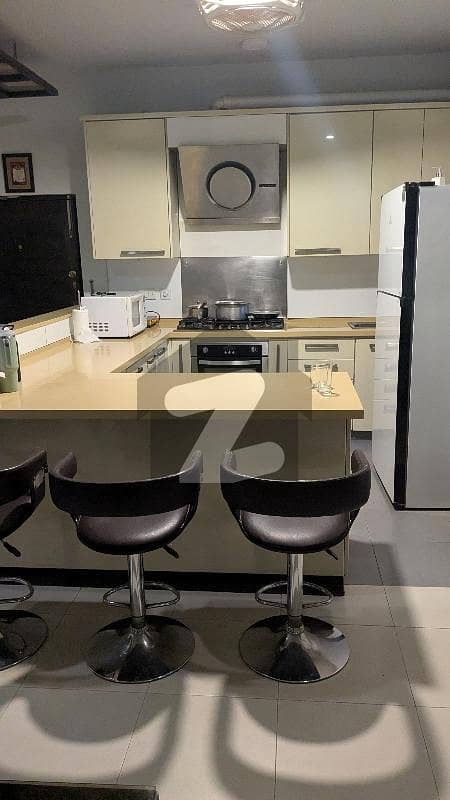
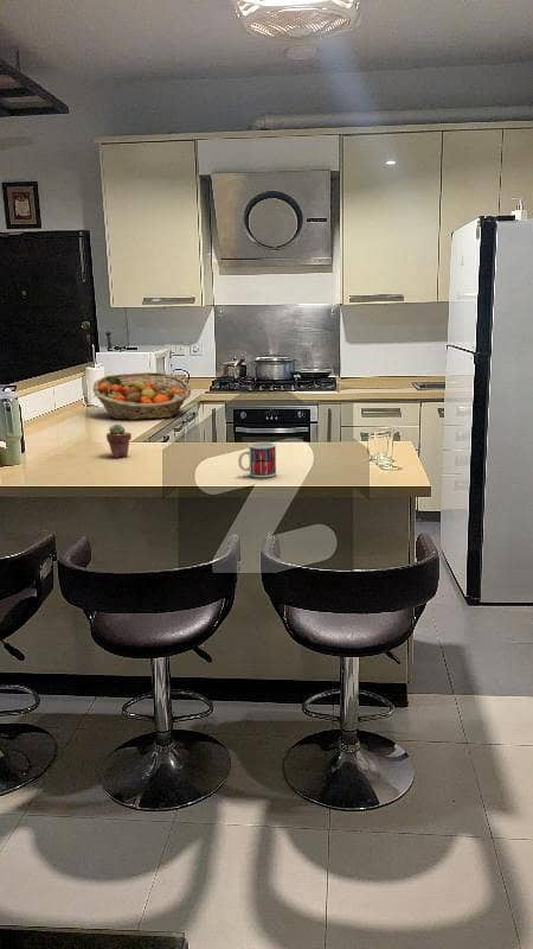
+ mug [237,441,277,478]
+ fruit basket [92,371,192,421]
+ potted succulent [105,423,133,459]
